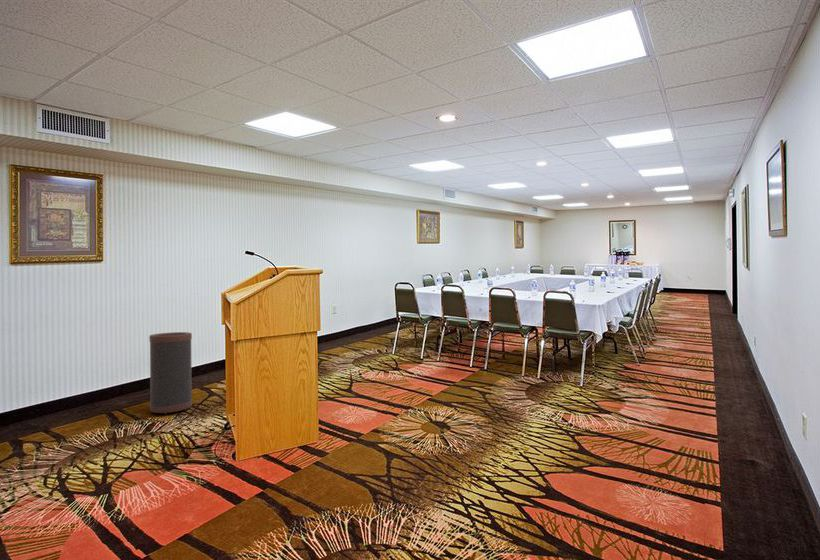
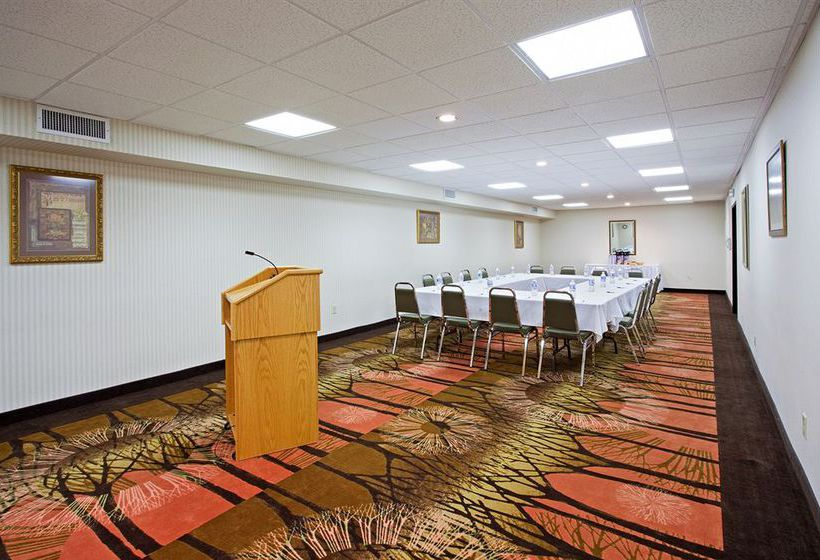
- trash can [148,331,193,415]
